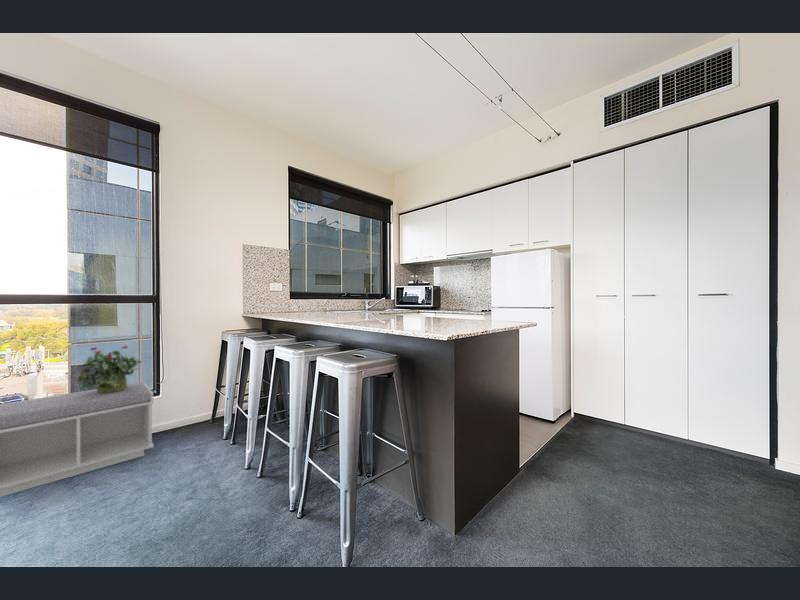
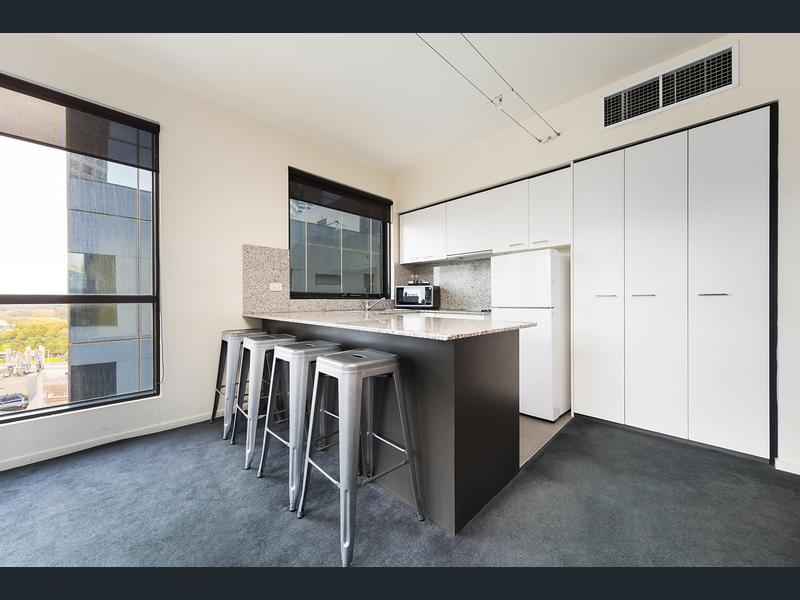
- bench [0,382,155,498]
- potted plant [74,344,142,393]
